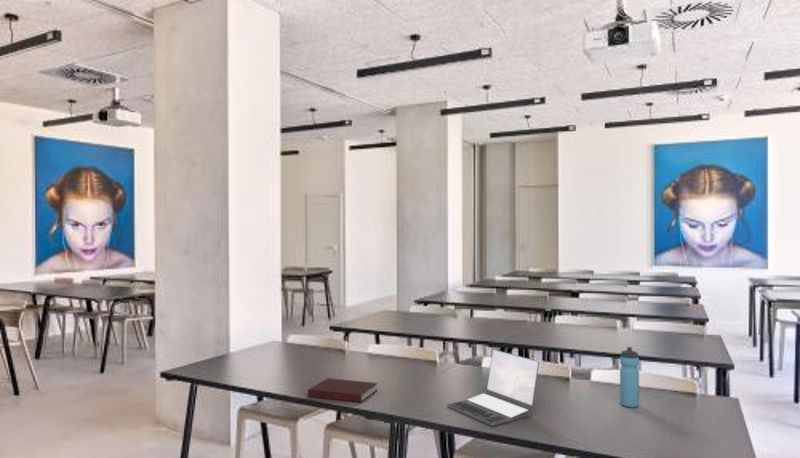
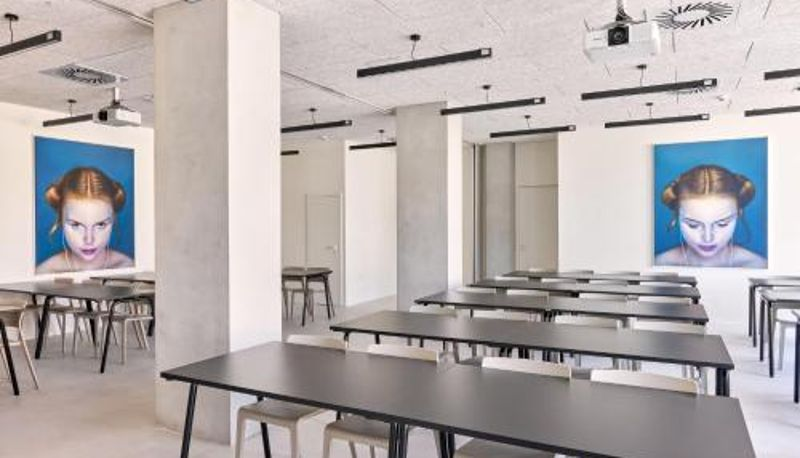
- laptop [446,348,540,427]
- notebook [307,377,379,403]
- water bottle [619,346,640,408]
